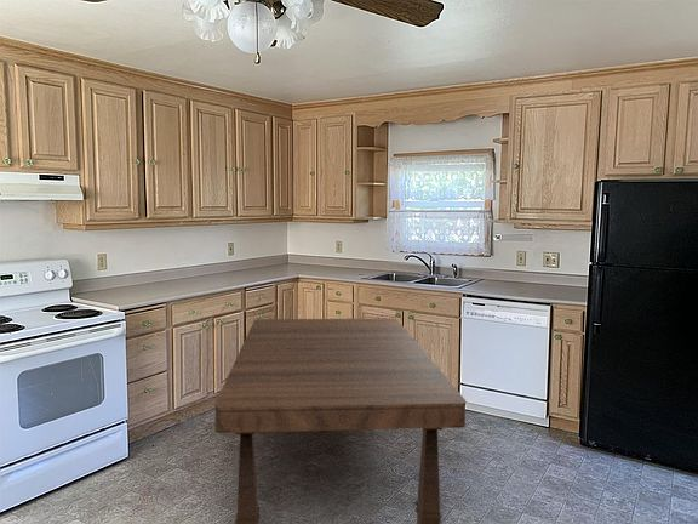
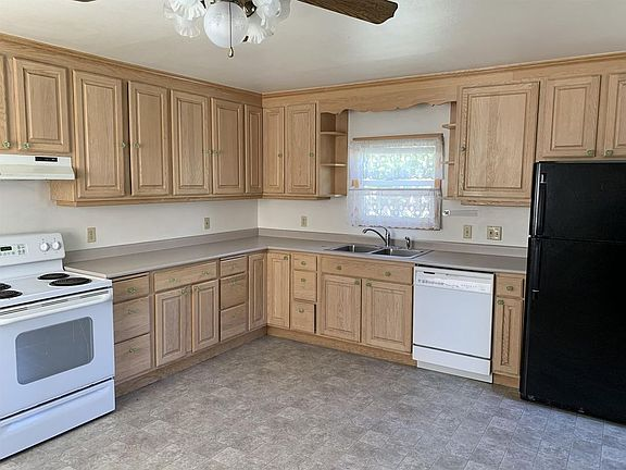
- dining table [213,318,468,524]
